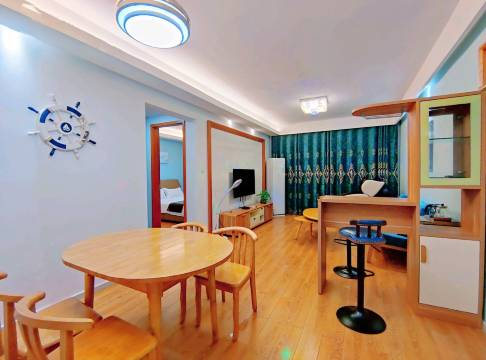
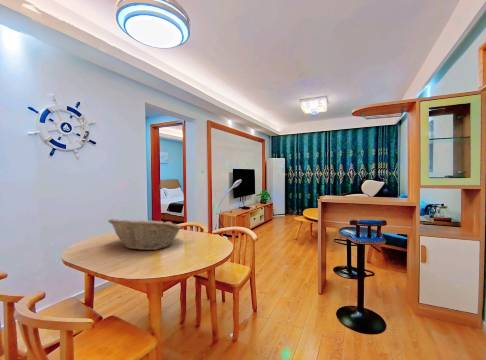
+ fruit basket [107,216,183,251]
